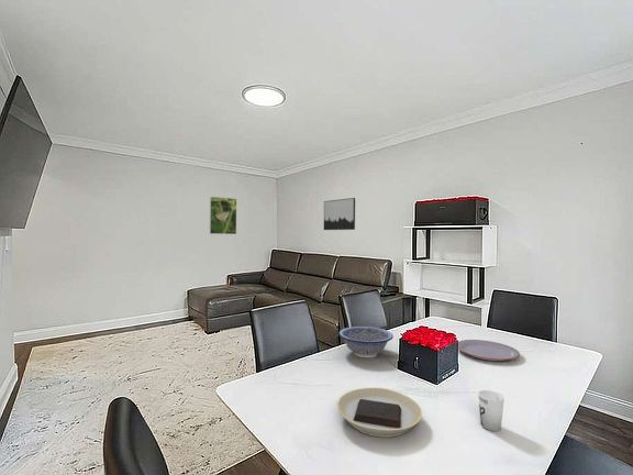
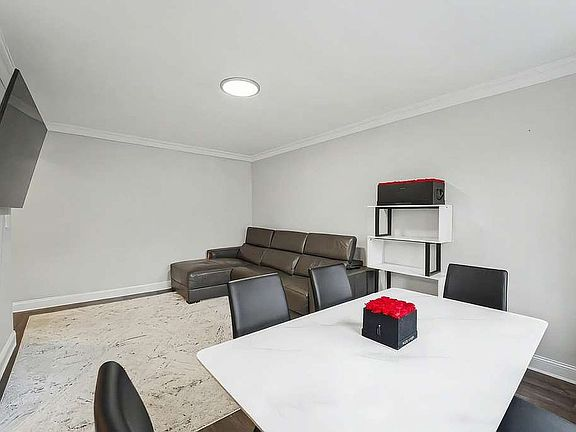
- wall art [323,197,356,231]
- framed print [209,196,237,235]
- plate [336,387,423,439]
- plate [457,339,521,362]
- decorative bowl [337,325,395,360]
- cup [477,389,506,432]
